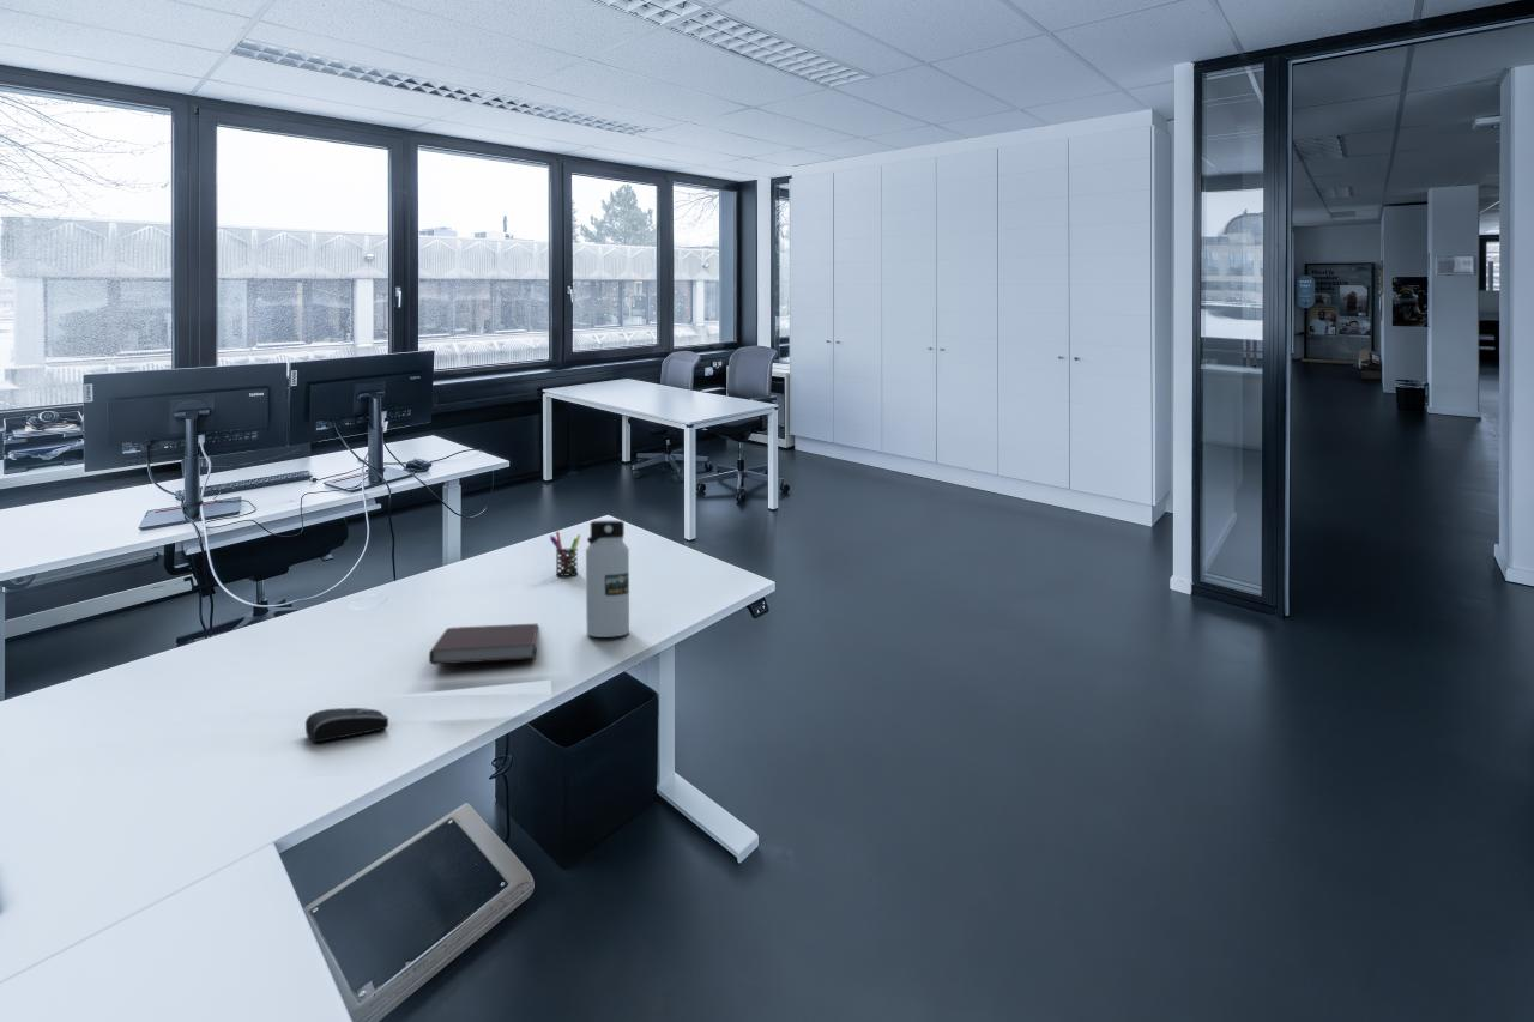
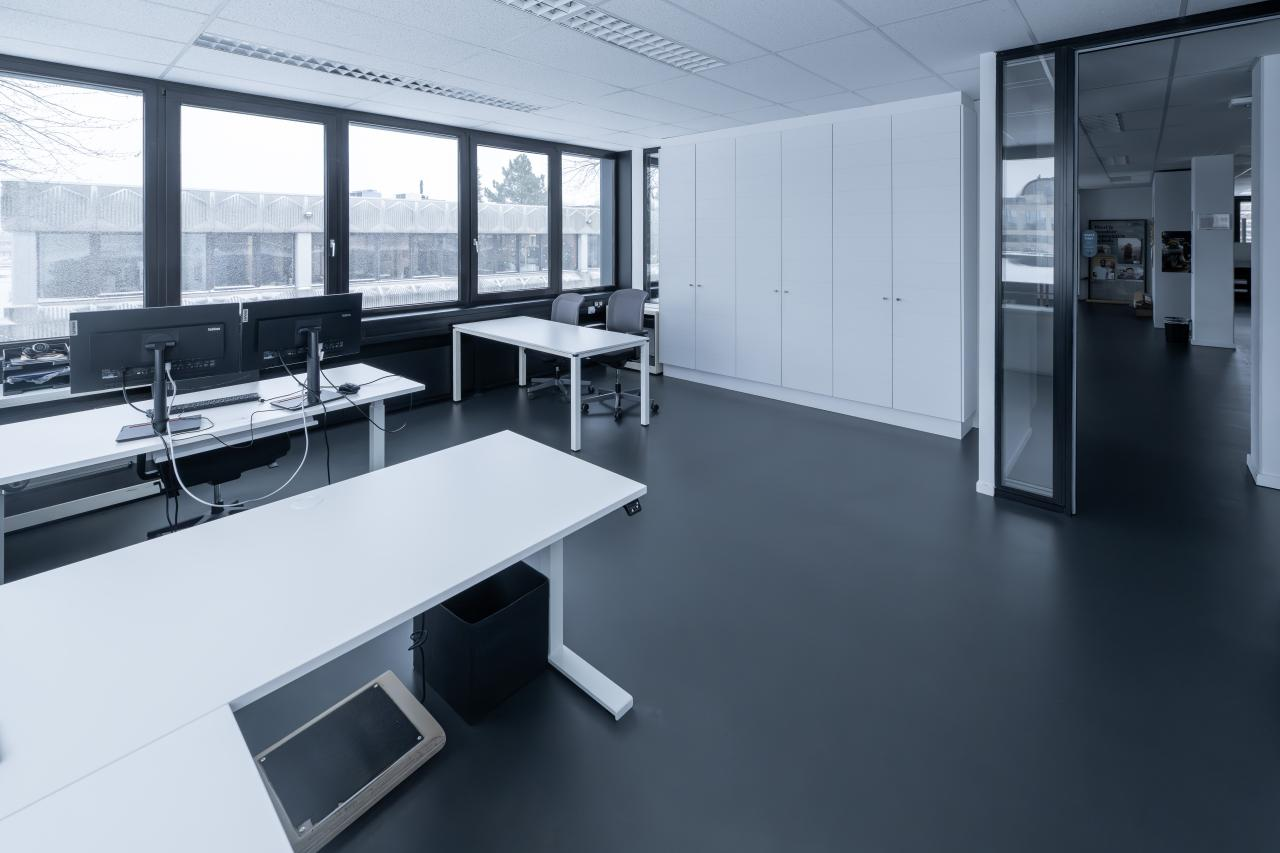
- computer mouse [304,707,389,744]
- pen holder [549,531,581,577]
- notebook [428,622,539,665]
- water bottle [585,520,630,639]
